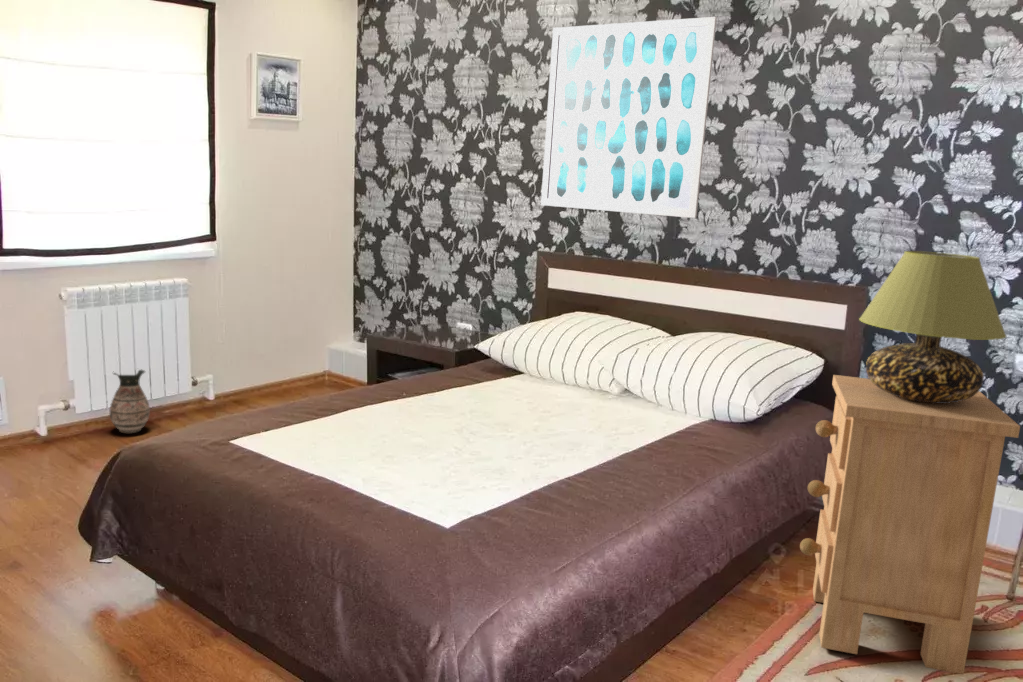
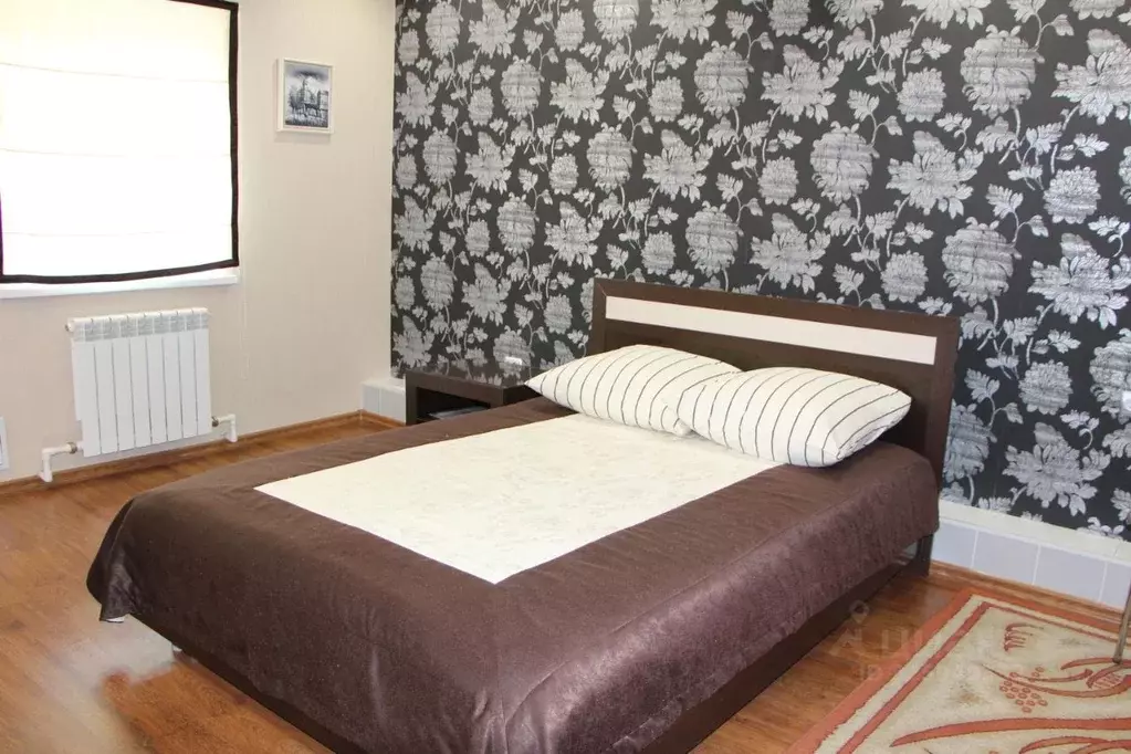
- table lamp [858,250,1007,403]
- wall art [540,16,718,219]
- nightstand [799,374,1021,675]
- ceramic jug [109,369,151,434]
